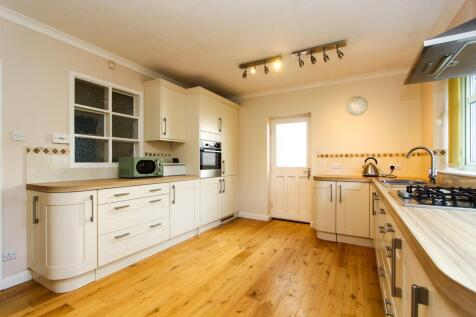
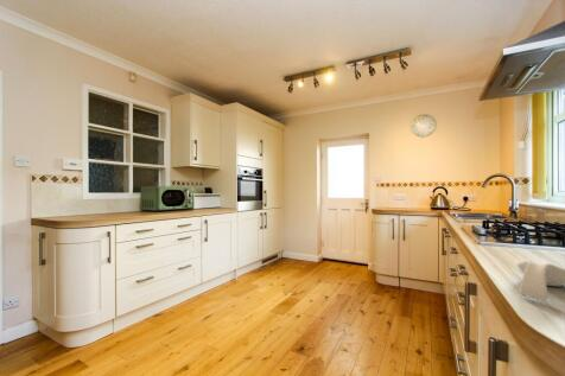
+ spoon rest [515,260,565,302]
